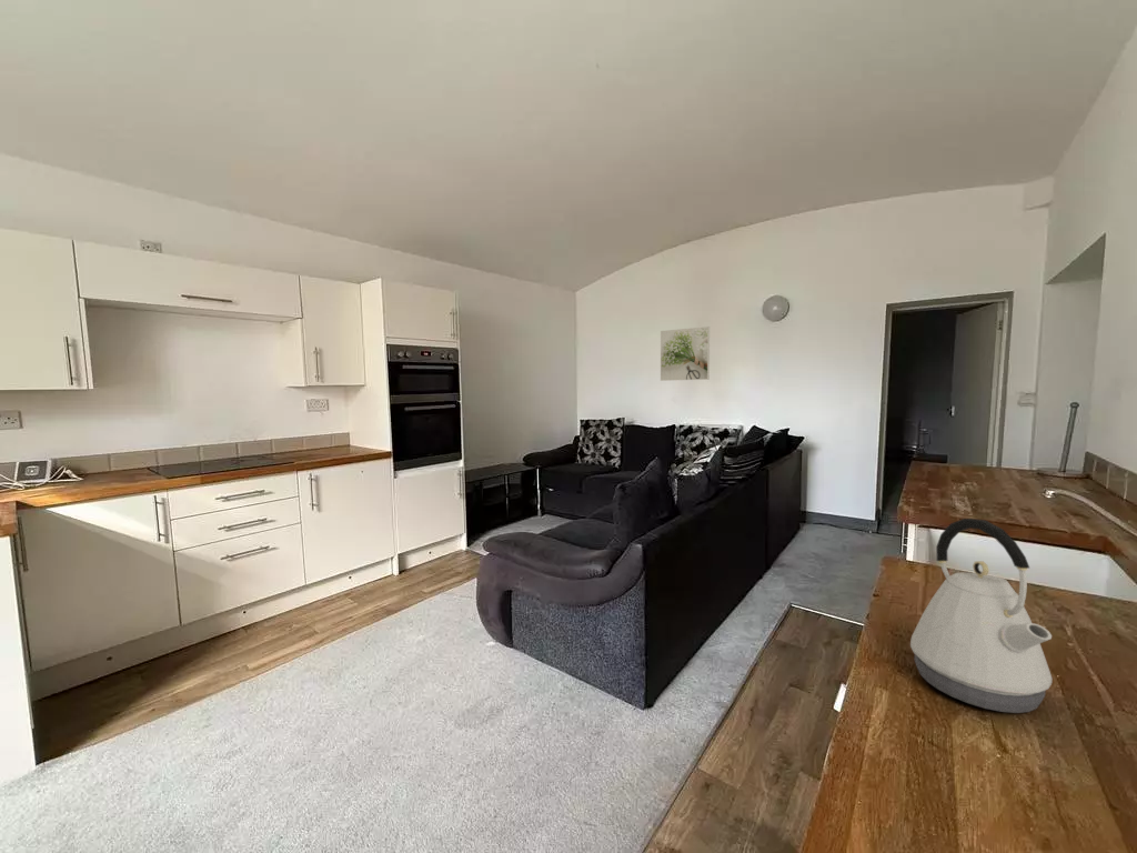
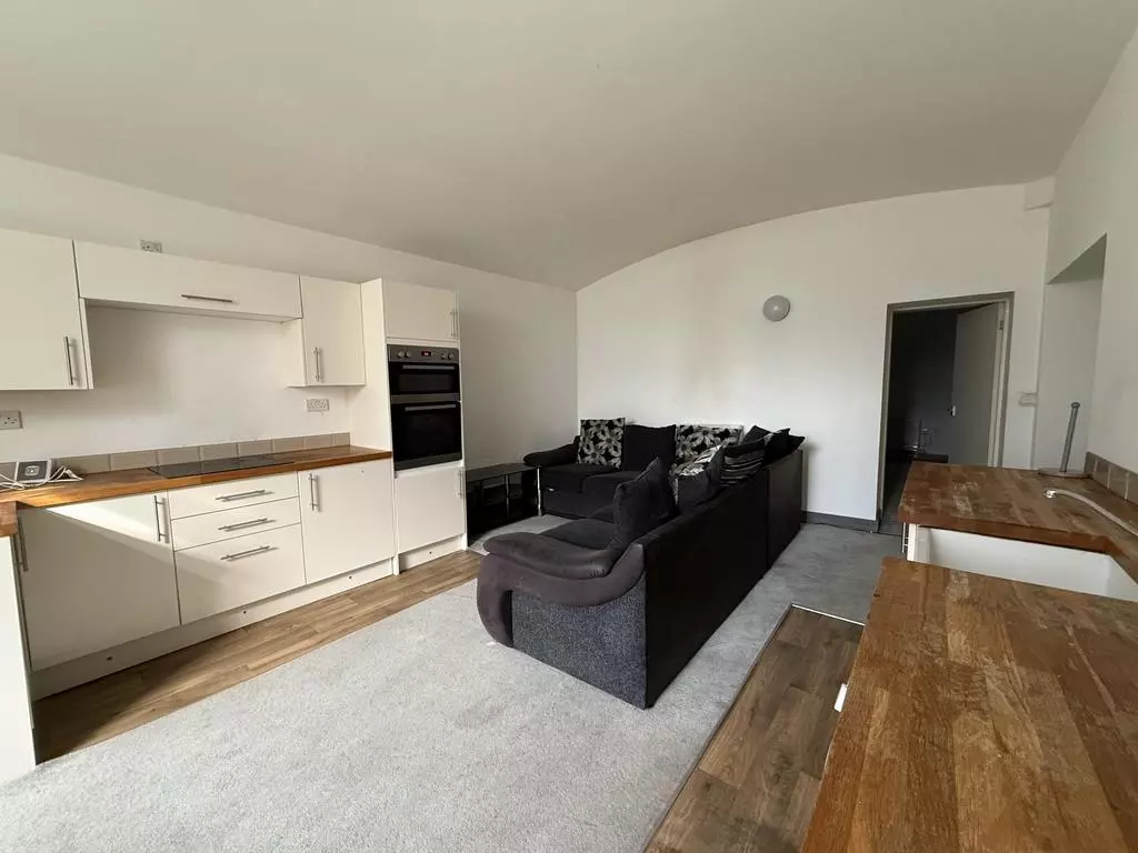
- kettle [909,518,1053,714]
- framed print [660,325,711,382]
